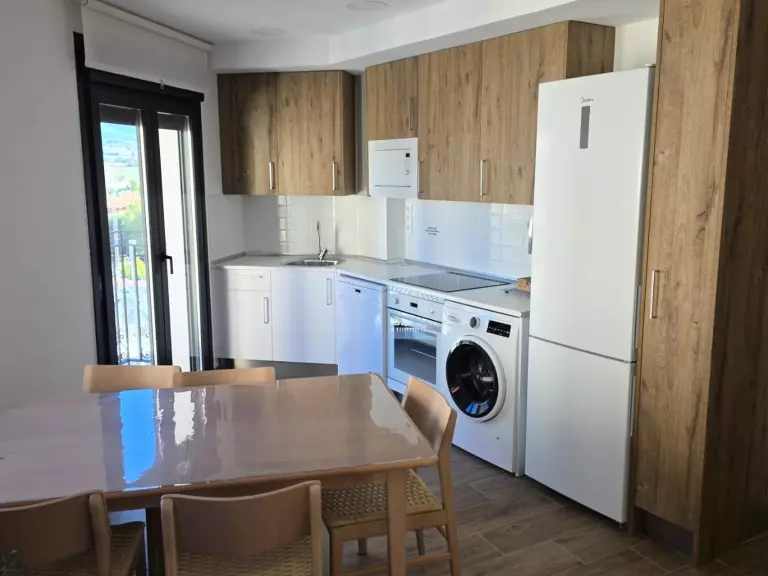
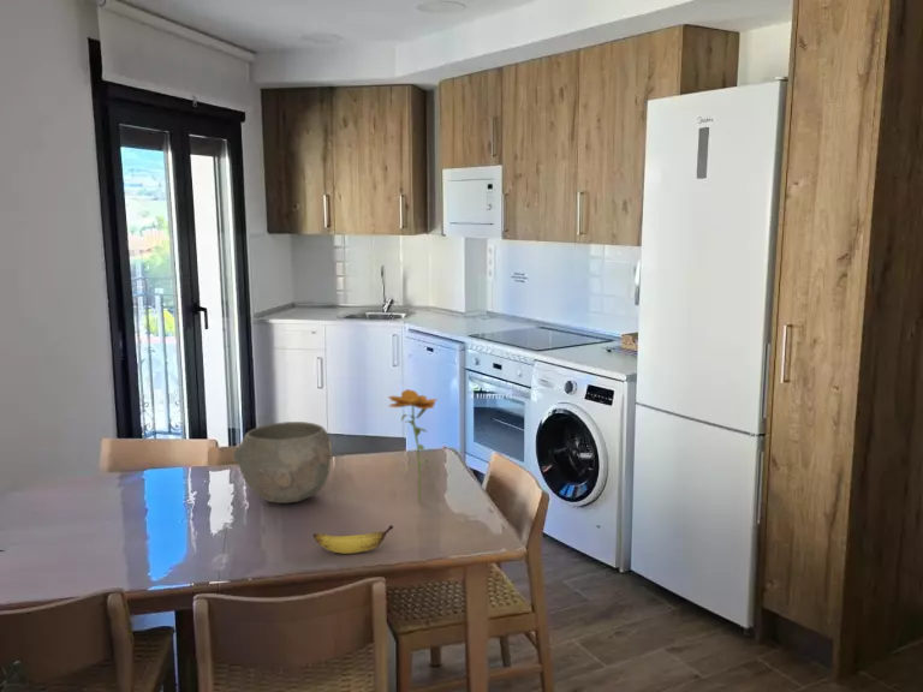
+ flower [387,388,440,502]
+ bowl [232,420,334,505]
+ banana [312,524,394,555]
